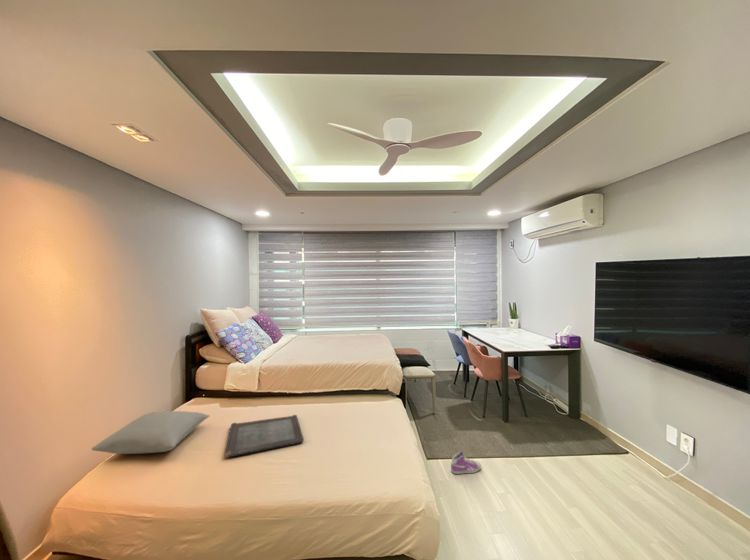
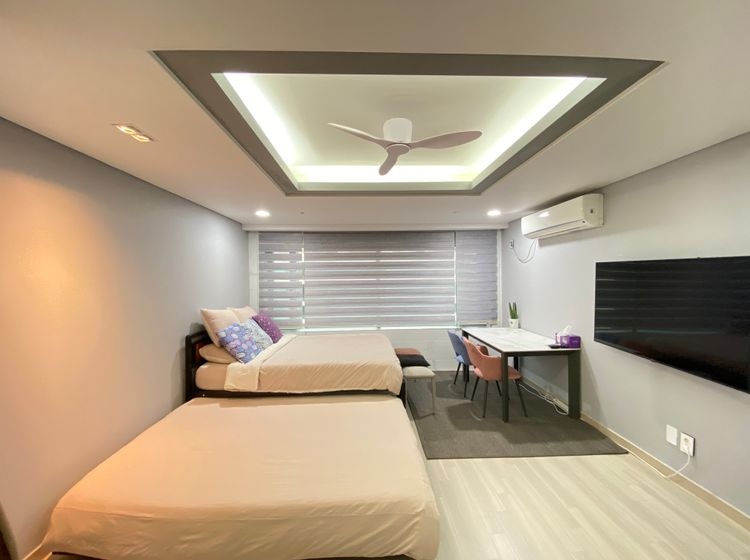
- serving tray [224,414,305,459]
- sneaker [450,451,482,475]
- pillow [91,410,211,455]
